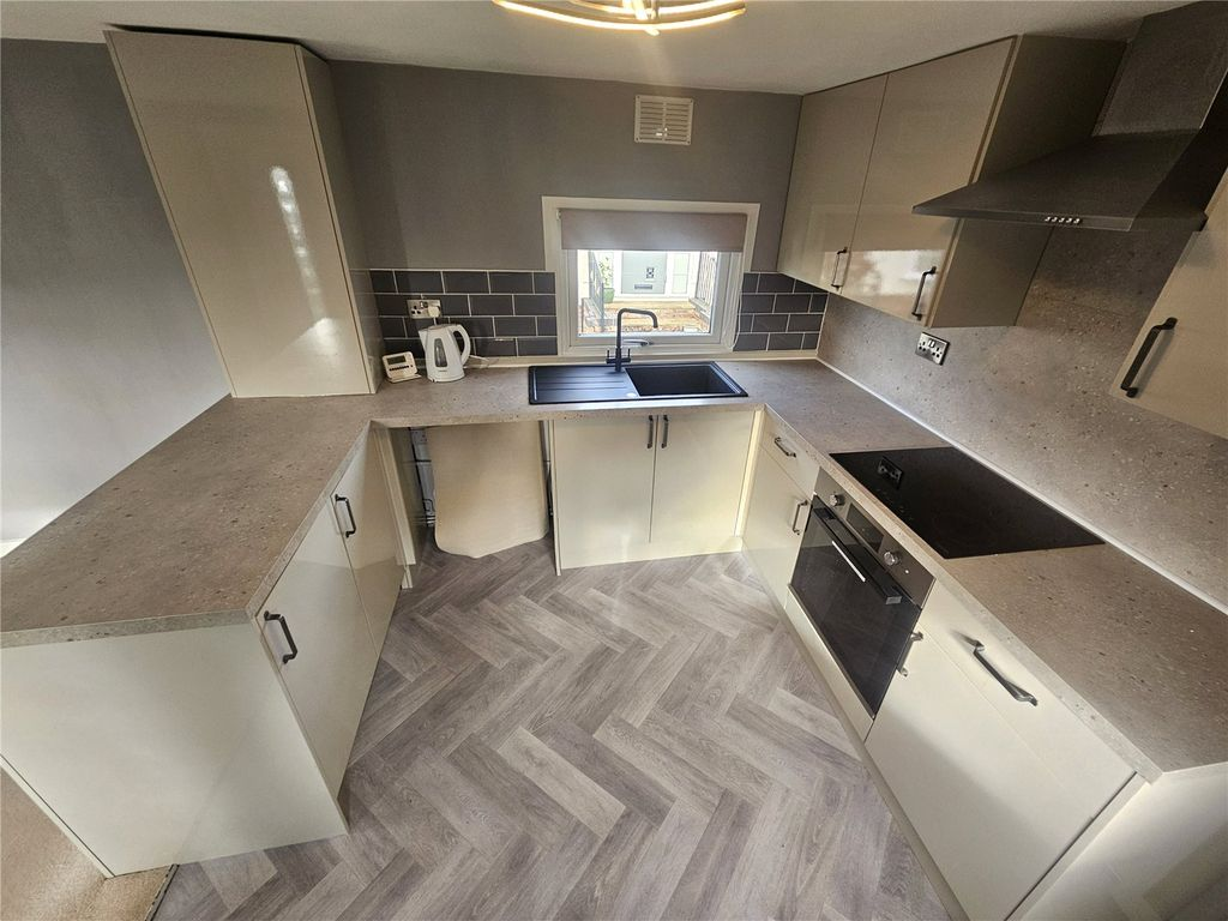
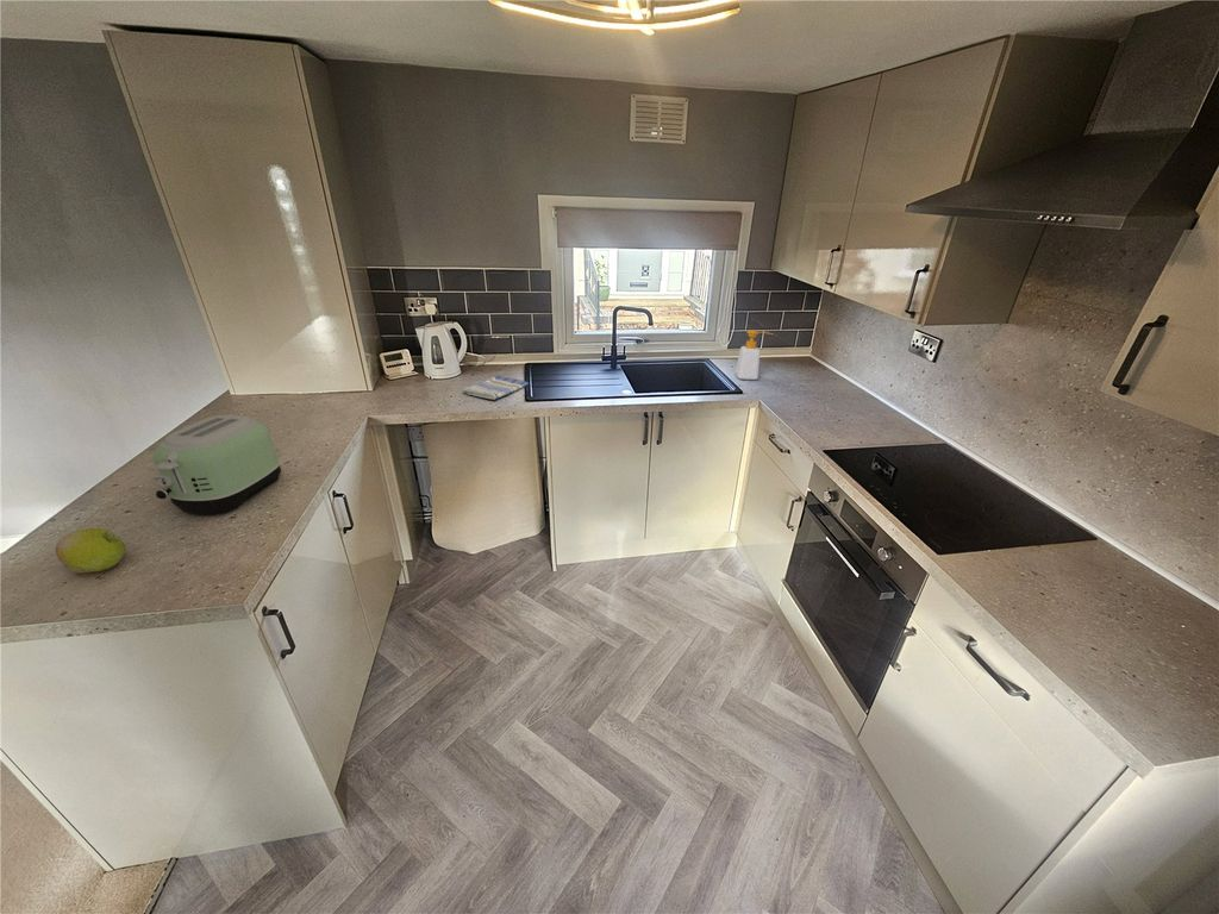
+ fruit [55,527,126,574]
+ soap bottle [734,328,774,381]
+ toaster [152,414,282,515]
+ dish towel [462,375,530,401]
